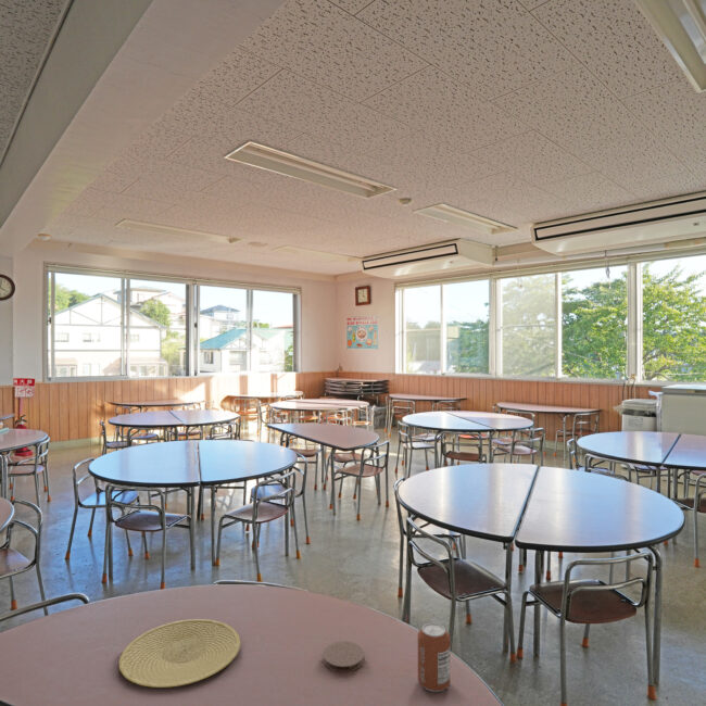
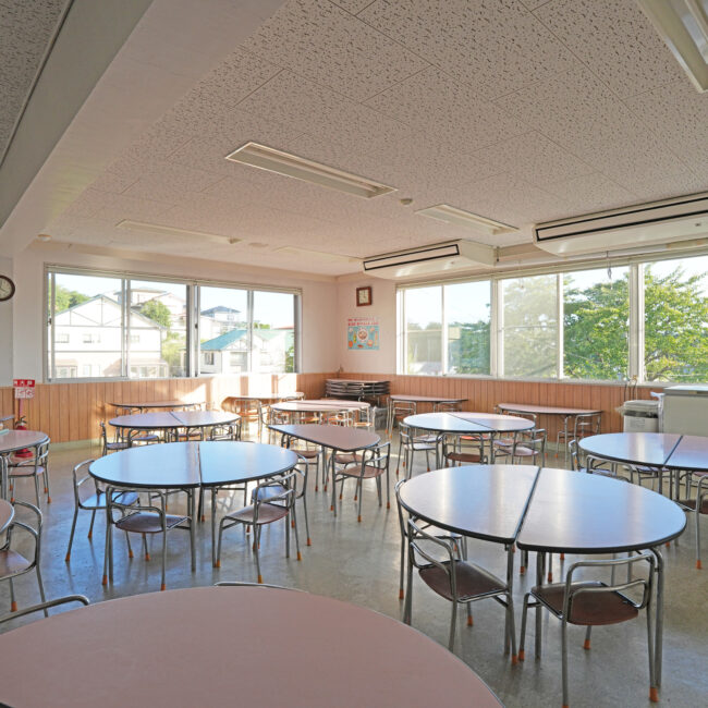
- coaster [323,640,365,673]
- can [417,621,451,693]
- plate [117,618,241,689]
